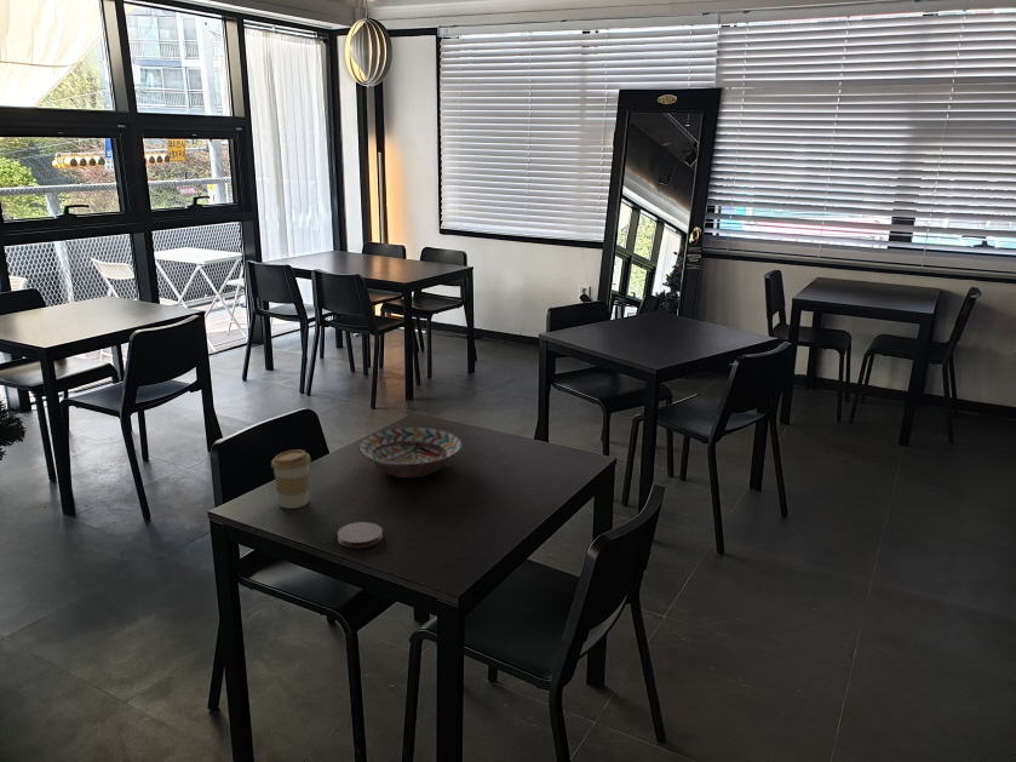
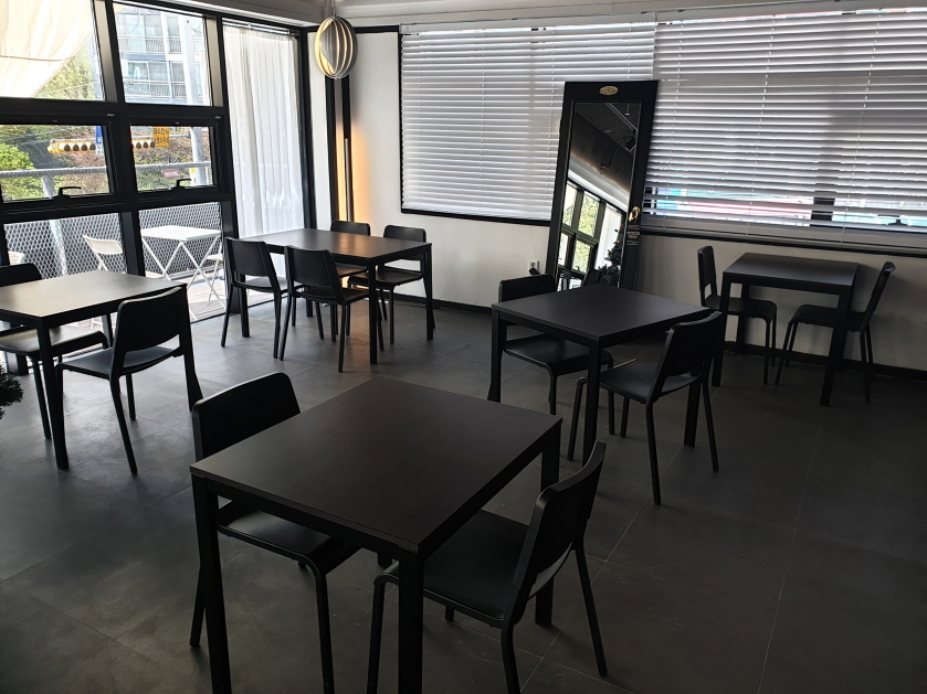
- coaster [337,521,384,549]
- decorative bowl [357,426,464,479]
- coffee cup [270,448,312,510]
